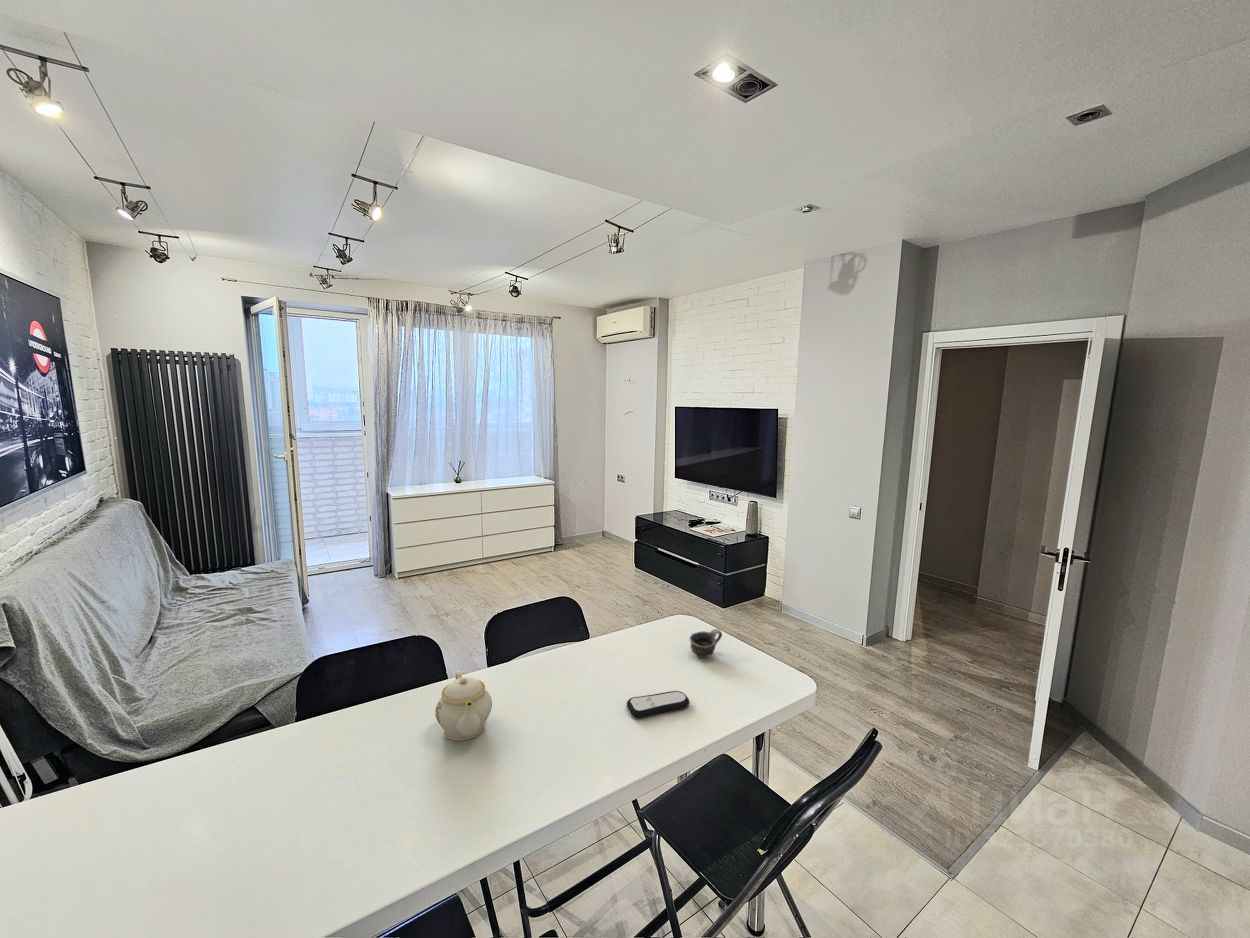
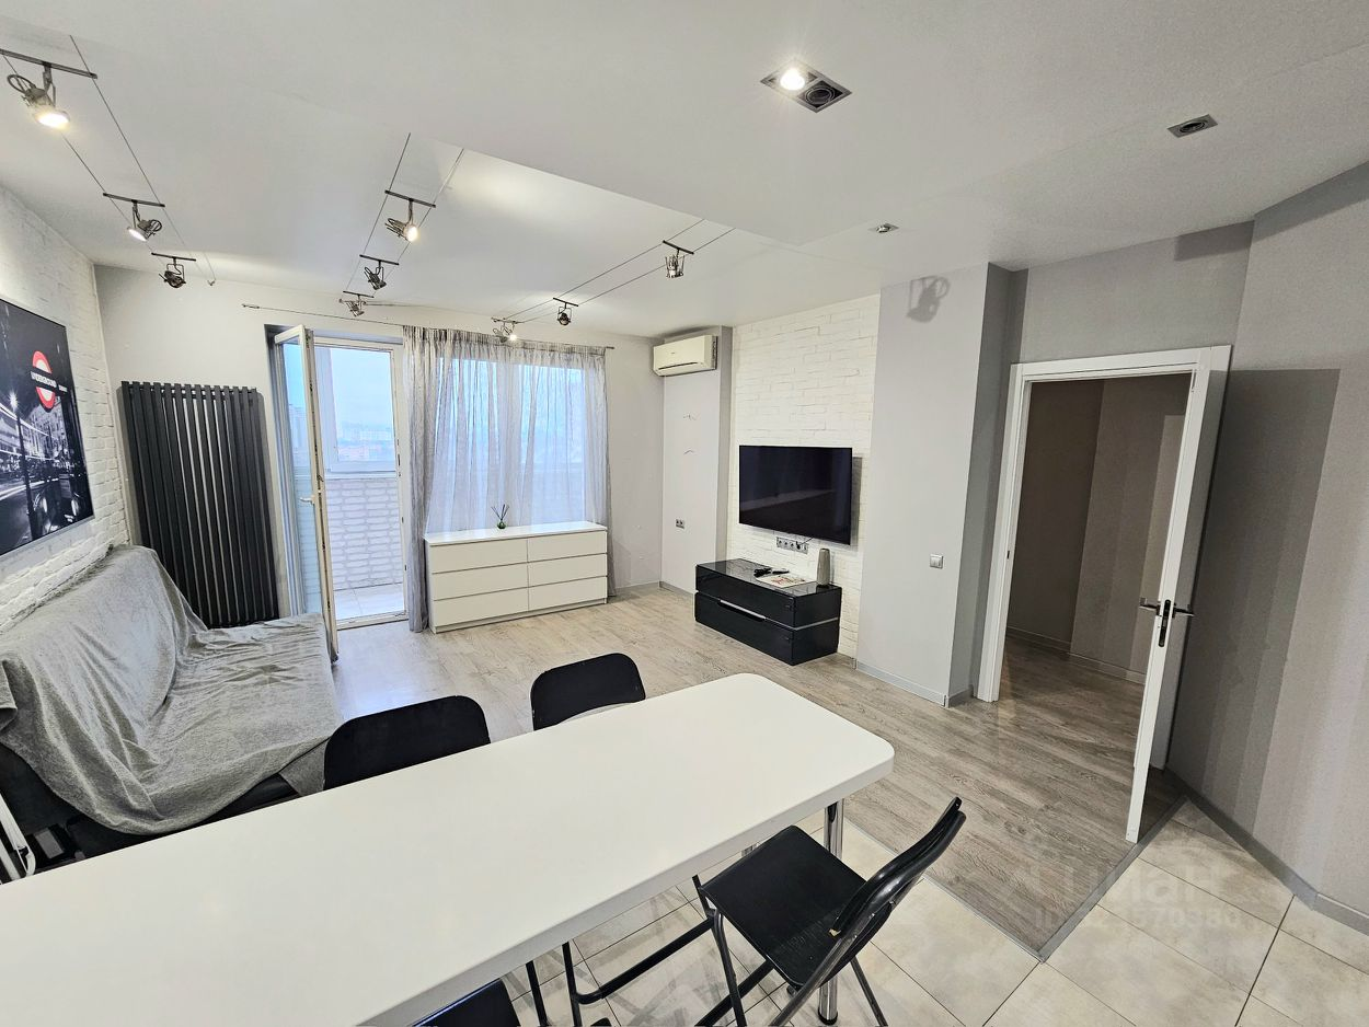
- cup [689,628,723,659]
- remote control [626,690,690,719]
- teapot [434,670,493,742]
